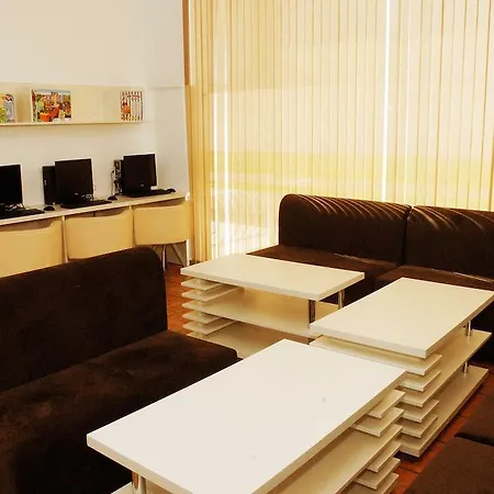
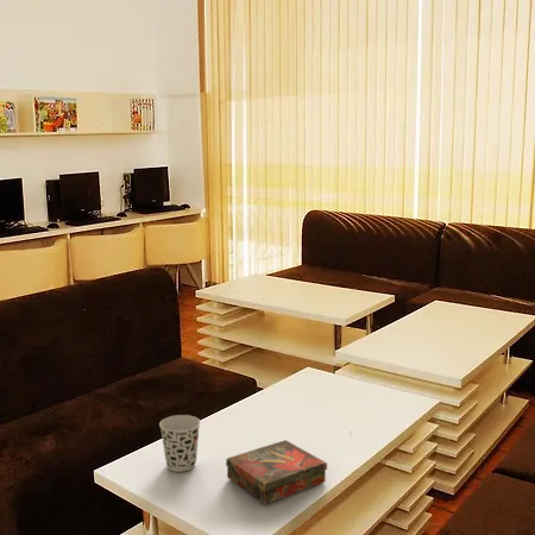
+ cup [158,414,201,473]
+ book [225,439,328,505]
